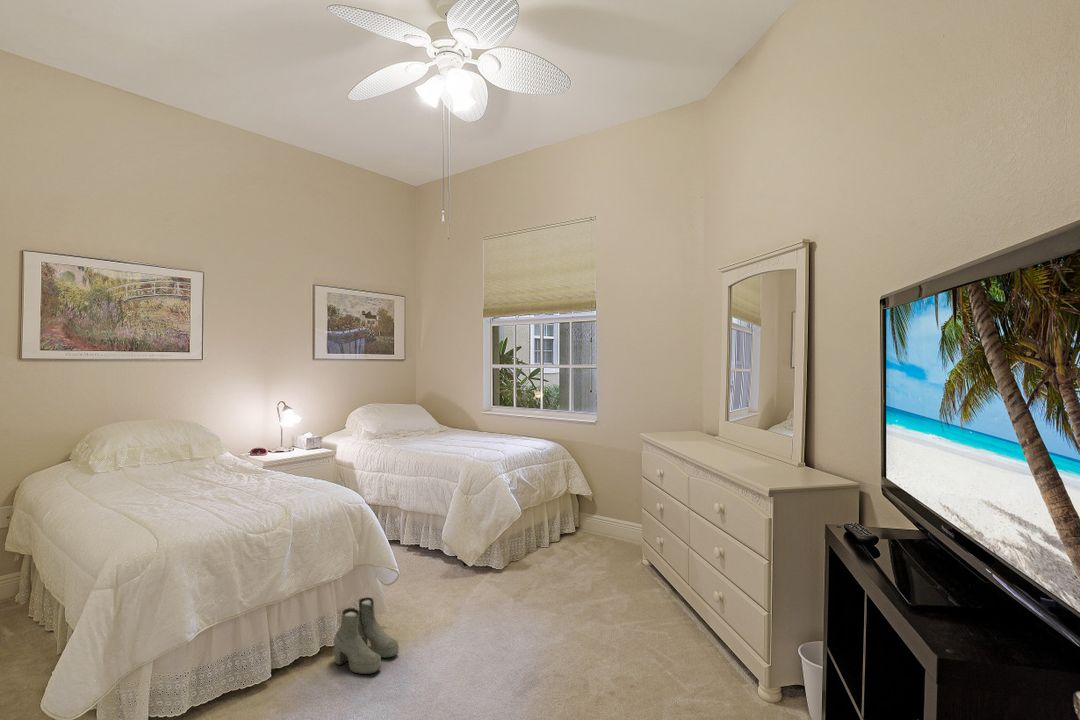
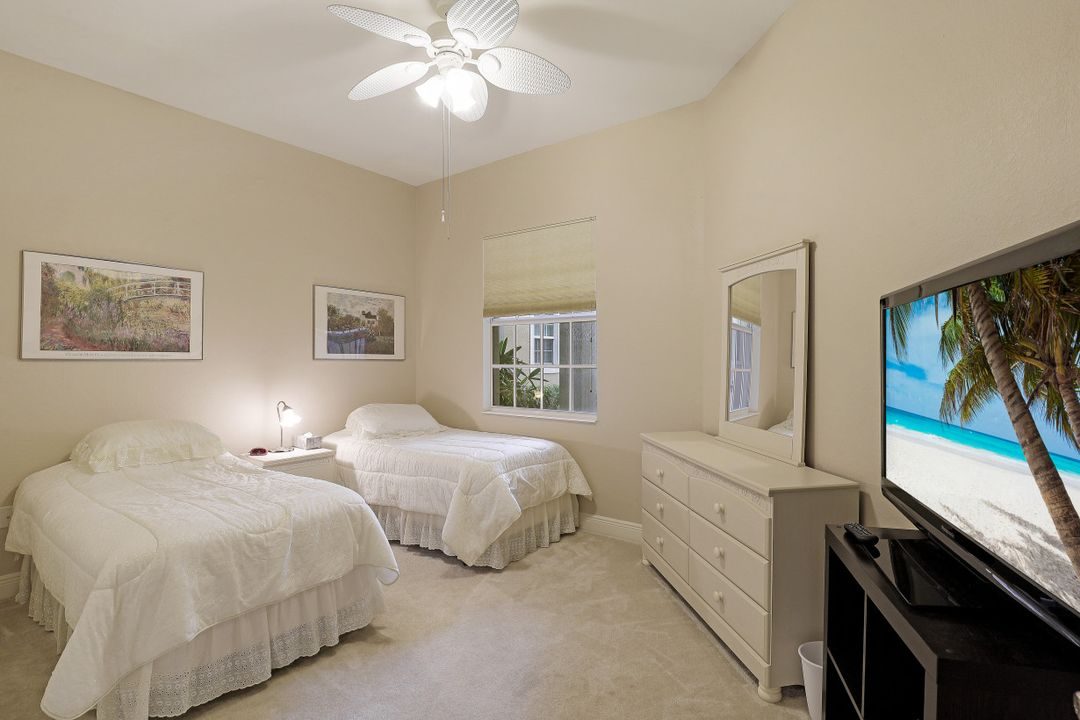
- boots [333,596,400,675]
